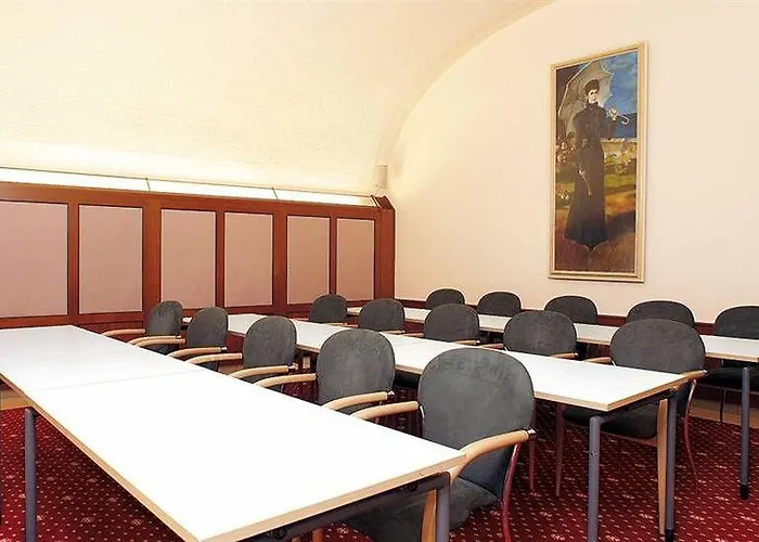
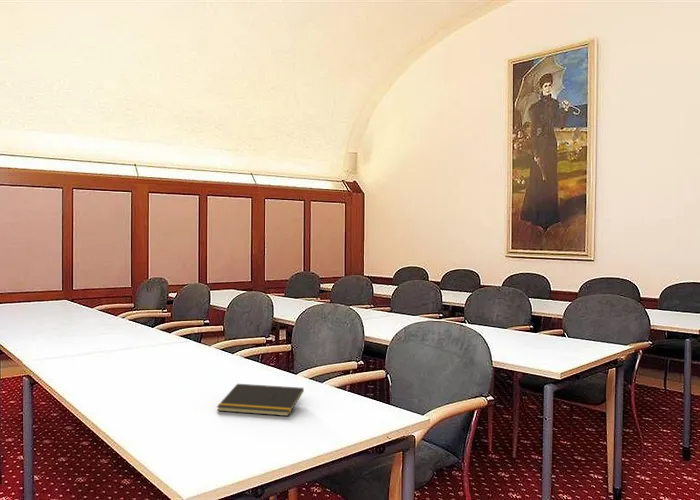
+ notepad [216,383,305,417]
